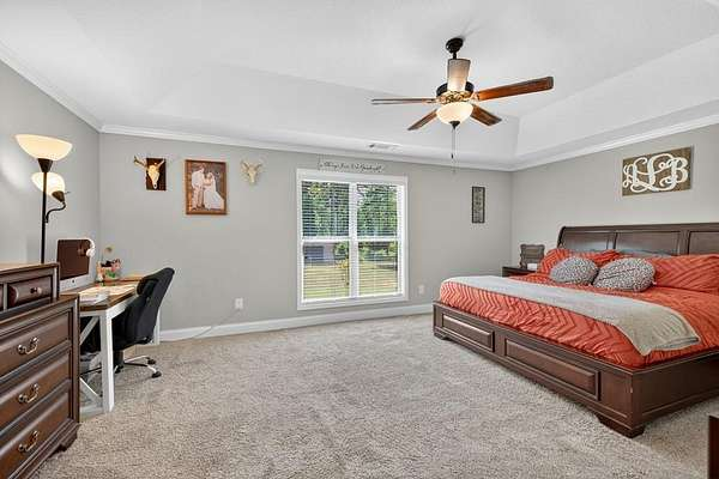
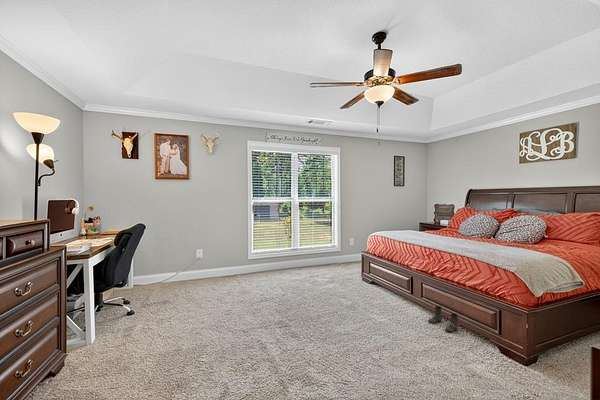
+ boots [427,305,459,333]
